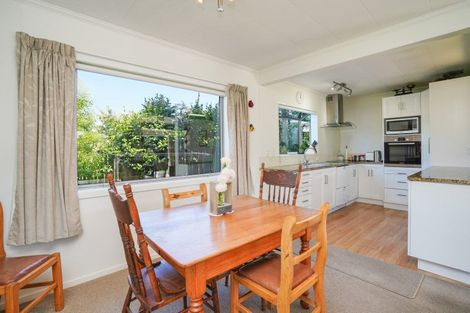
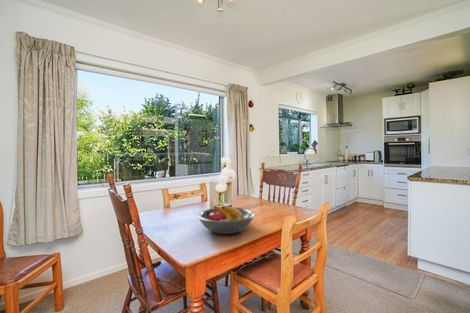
+ fruit bowl [197,205,256,235]
